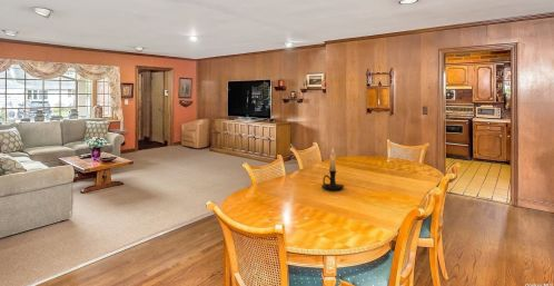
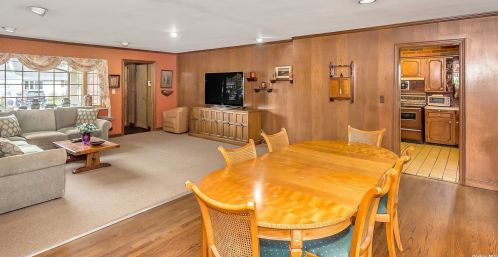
- candle holder [320,147,345,191]
